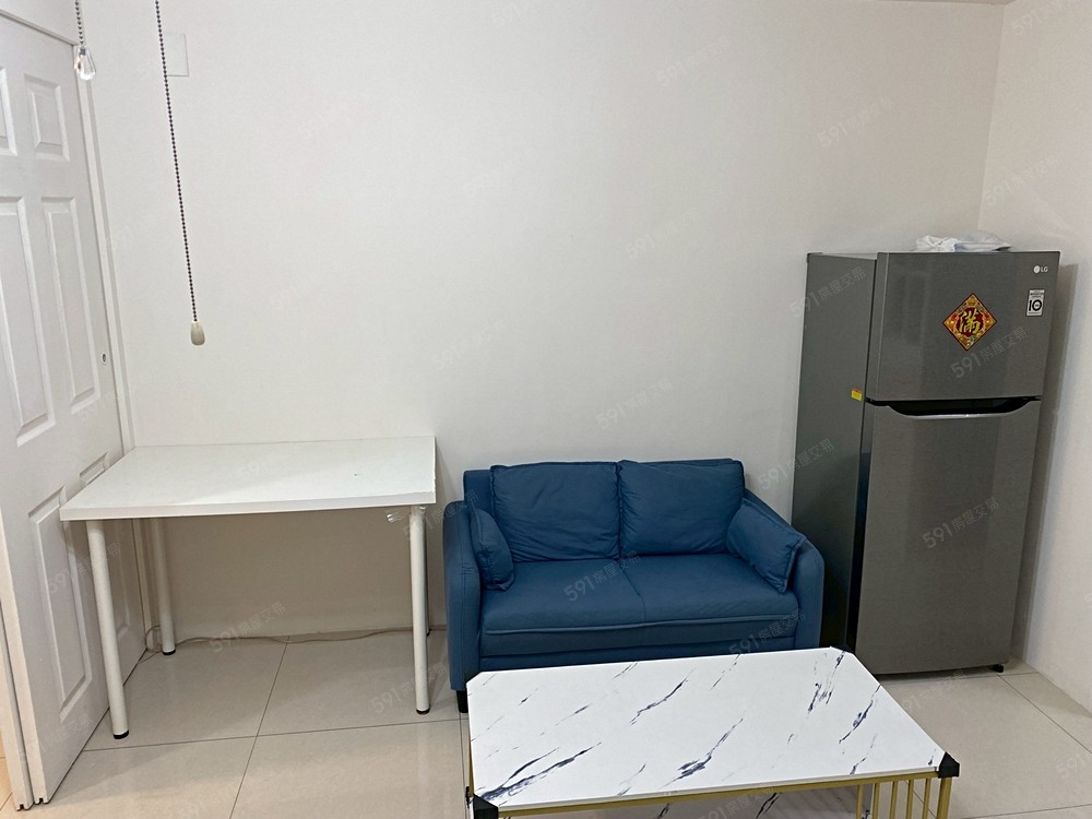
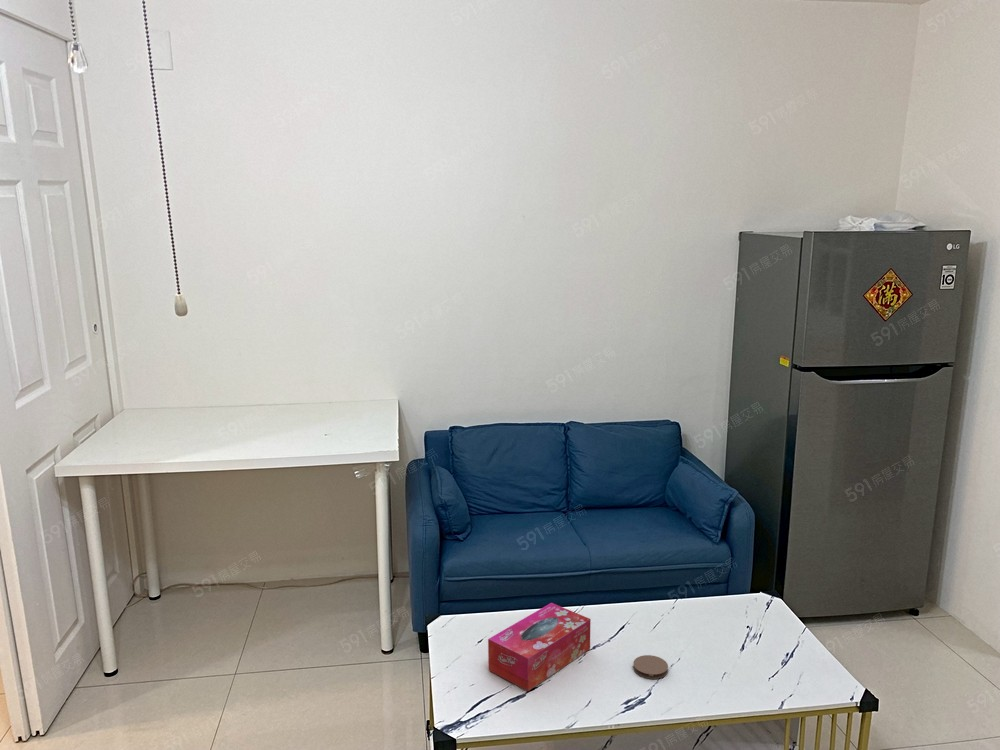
+ tissue box [487,602,591,692]
+ coaster [632,654,669,680]
